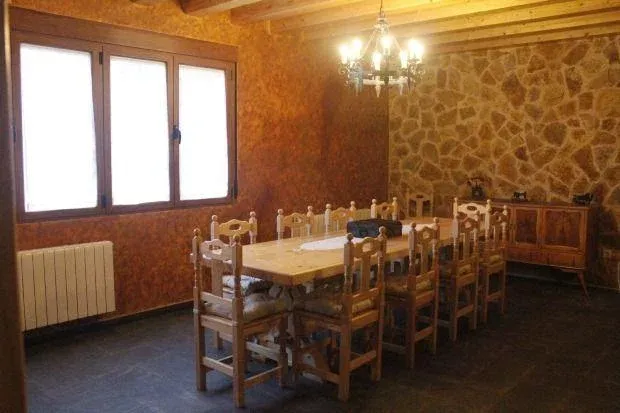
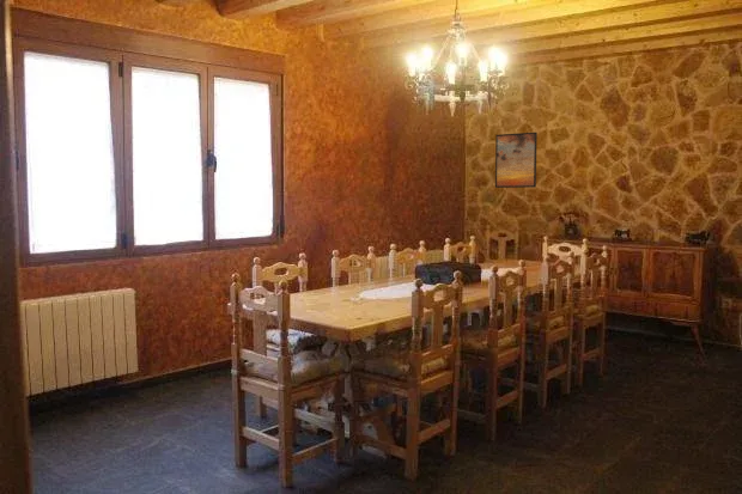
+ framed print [494,132,539,189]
